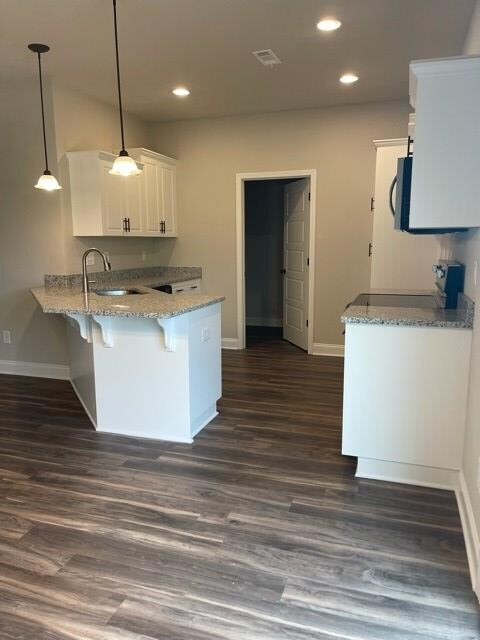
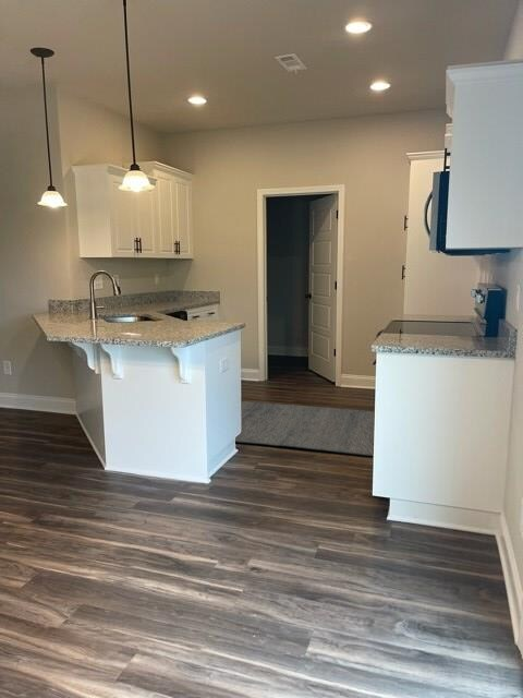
+ rug [234,400,375,457]
